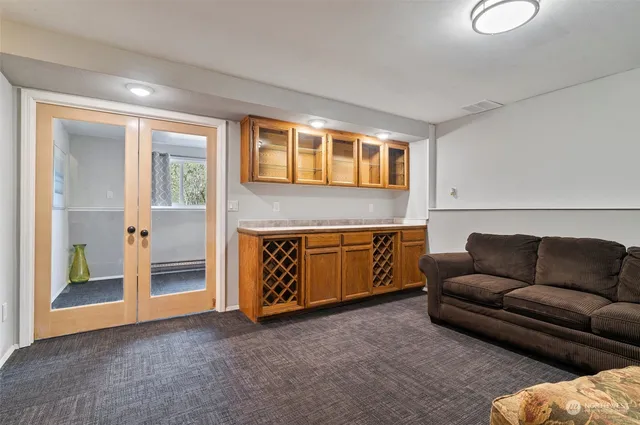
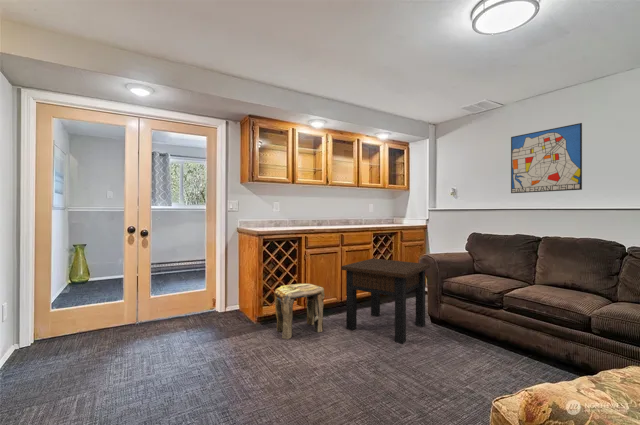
+ stool [274,283,326,340]
+ wall art [510,122,583,194]
+ side table [340,257,431,345]
